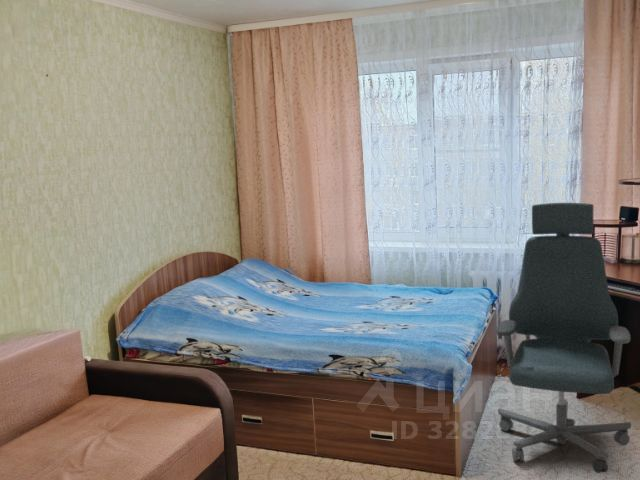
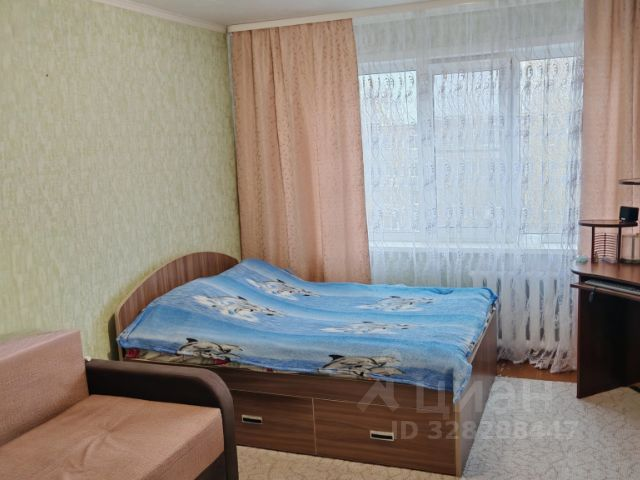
- office chair [496,202,632,474]
